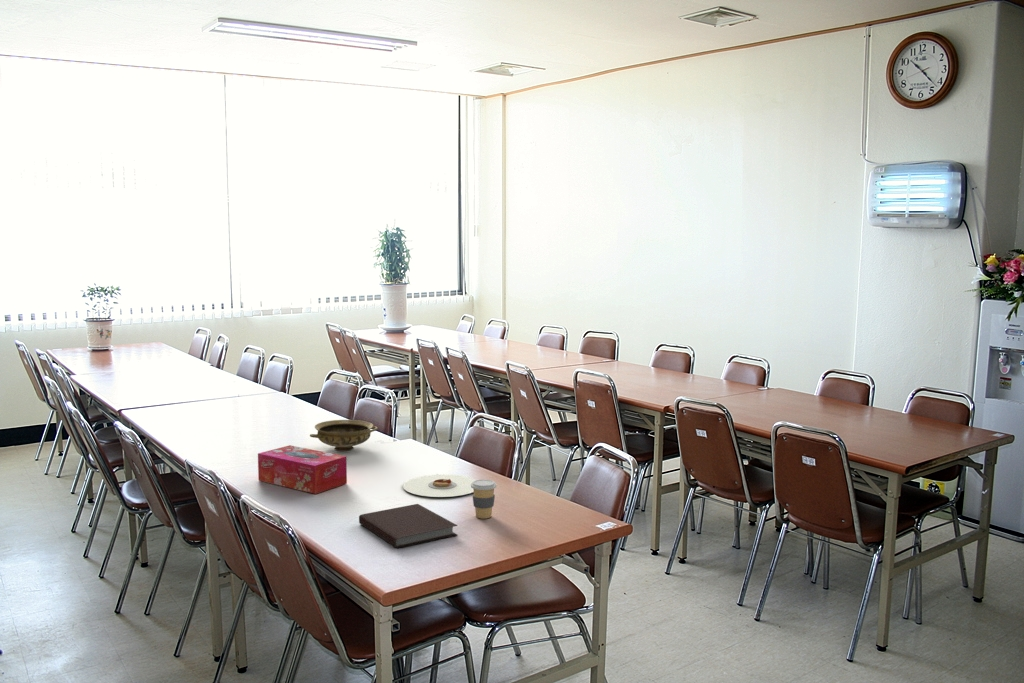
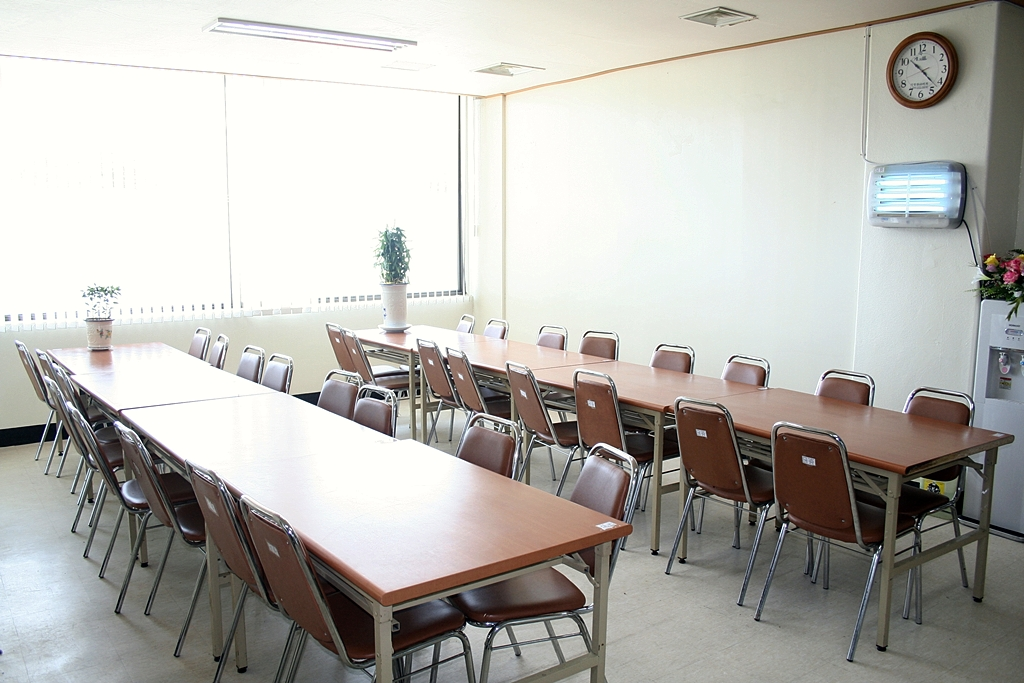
- plate [402,473,477,498]
- tissue box [257,444,348,495]
- notebook [358,503,459,549]
- coffee cup [471,478,498,519]
- ceramic bowl [309,419,378,452]
